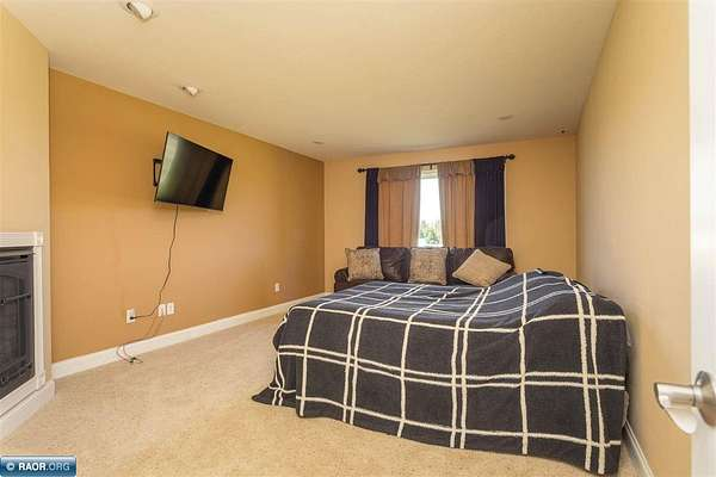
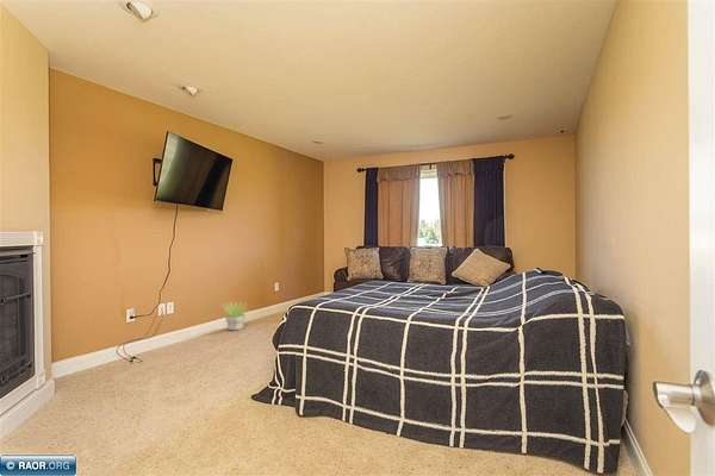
+ potted plant [222,301,250,332]
